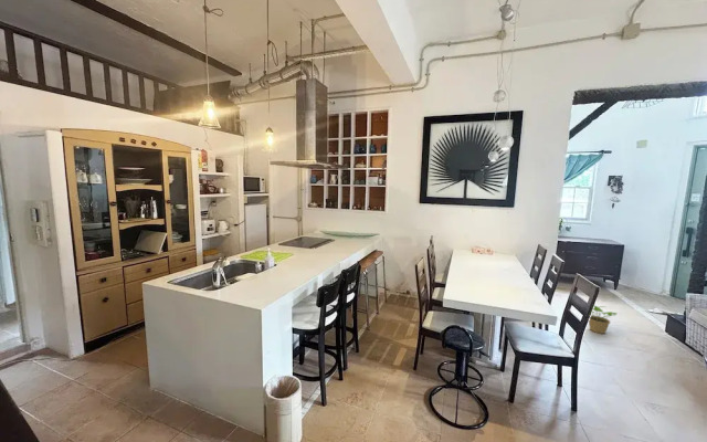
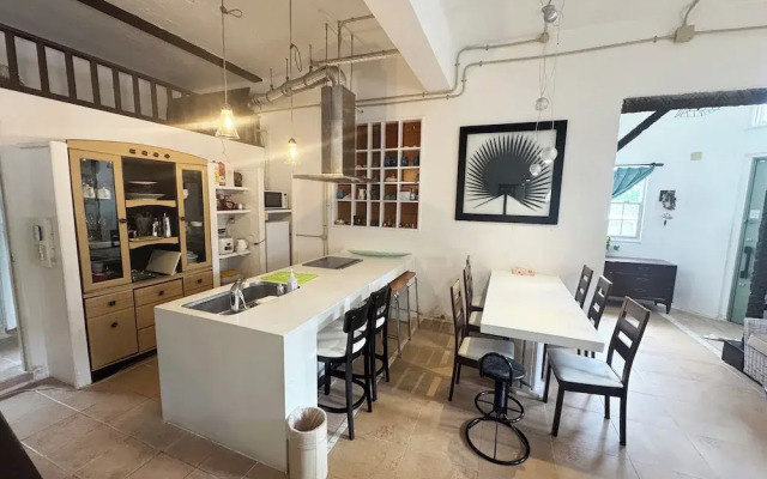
- potted plant [588,305,618,335]
